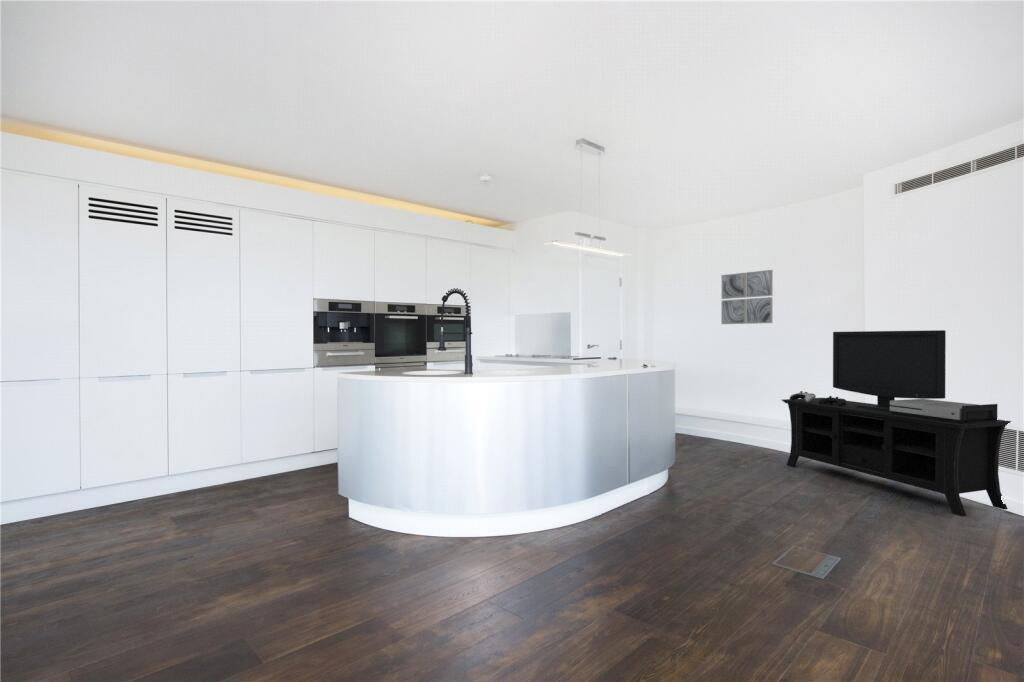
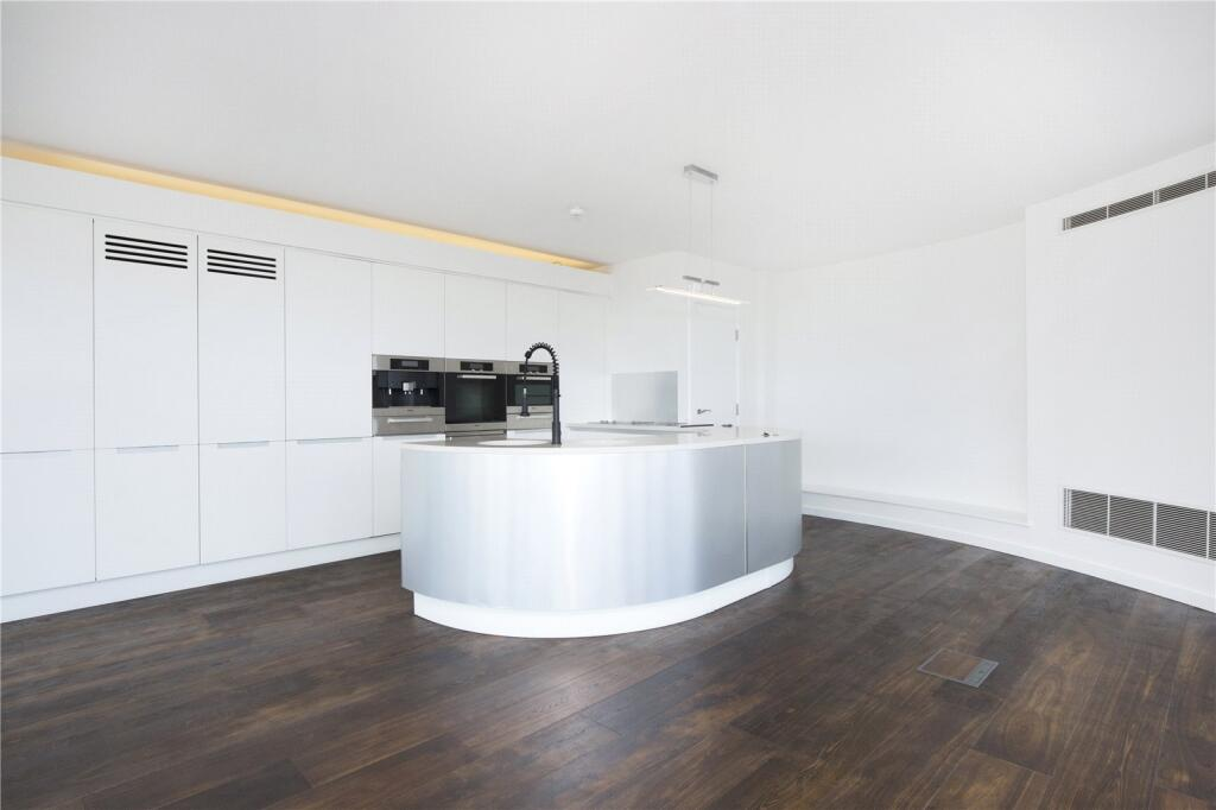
- wall art [720,269,774,325]
- media console [781,329,1012,517]
